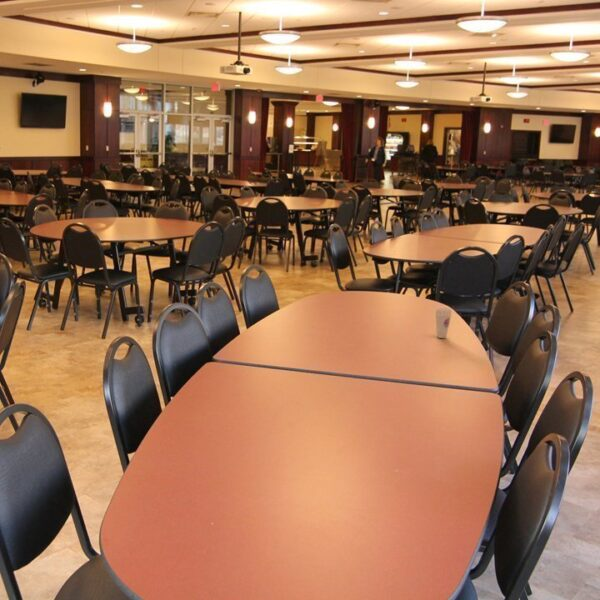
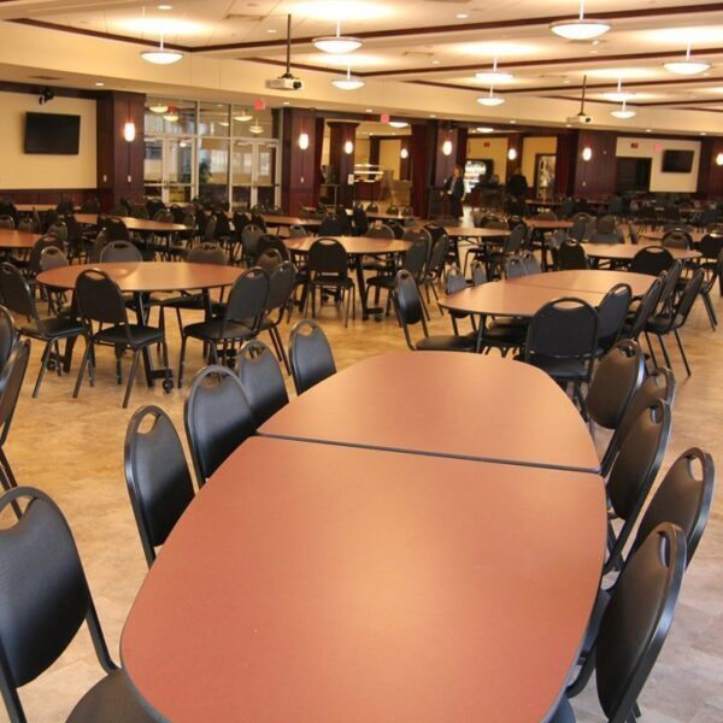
- cup [434,307,453,339]
